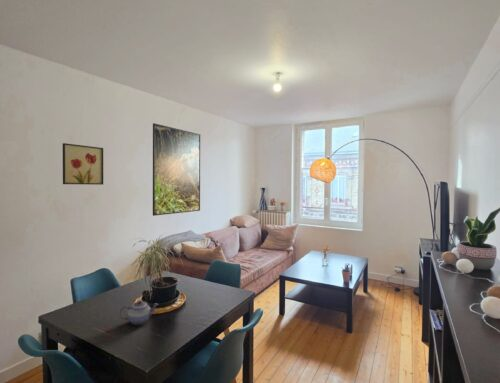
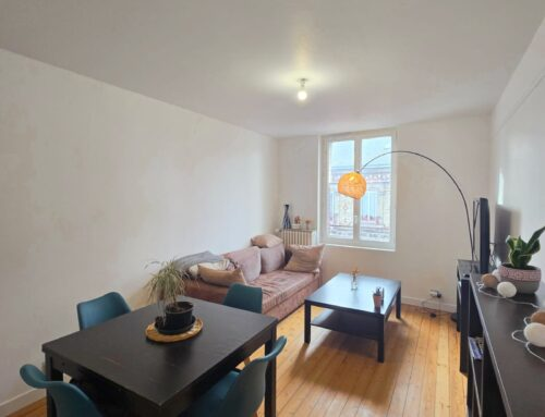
- wall art [62,142,104,186]
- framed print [152,122,201,217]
- teapot [119,299,160,326]
